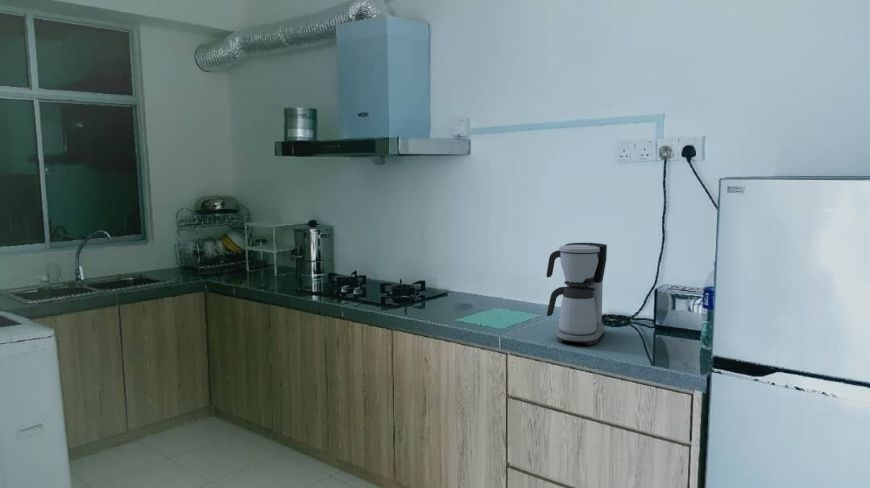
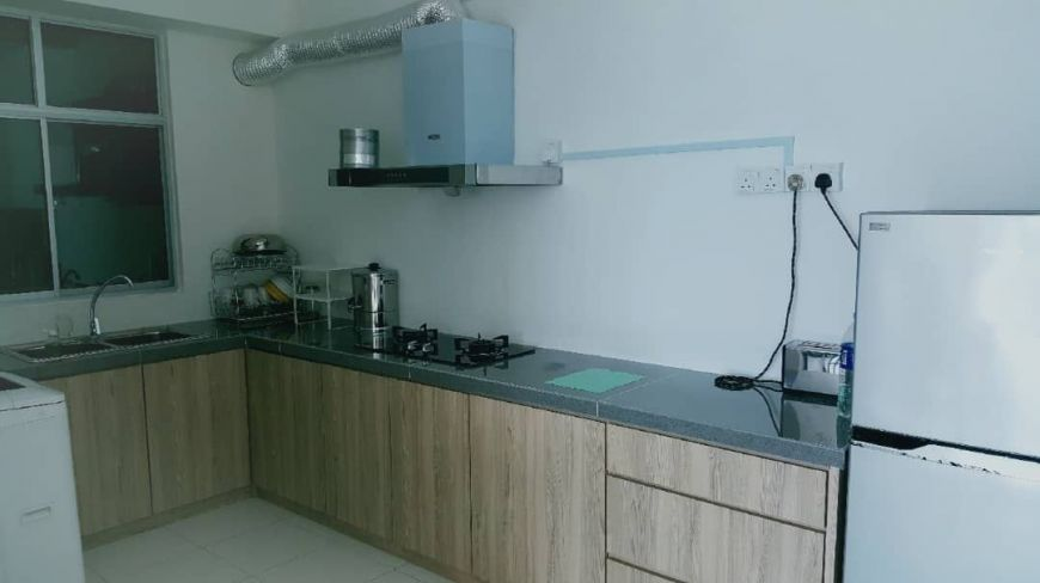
- coffee maker [545,242,608,346]
